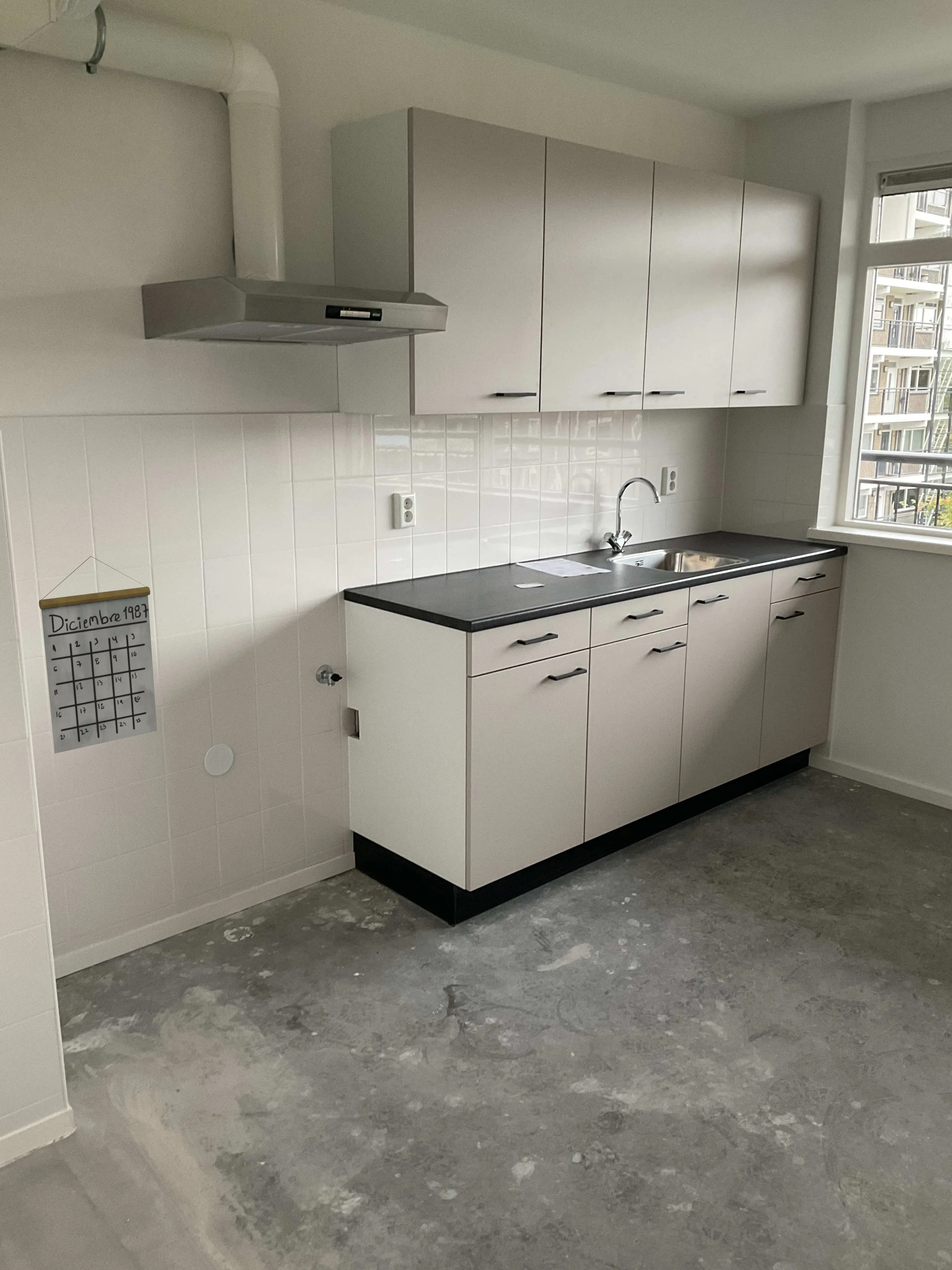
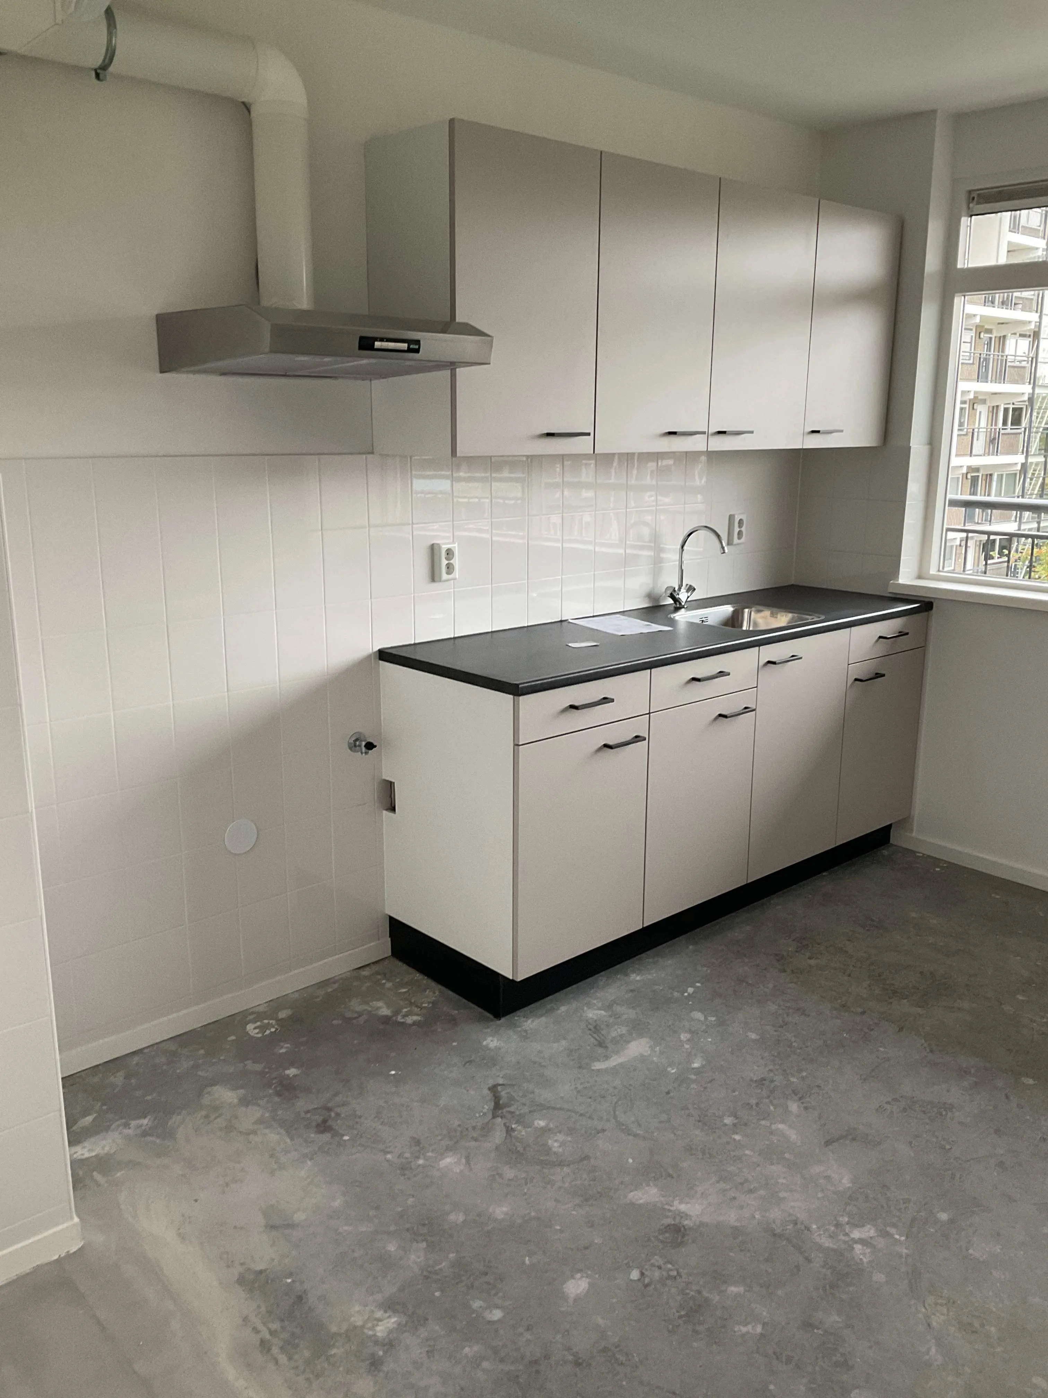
- calendar [38,556,157,754]
